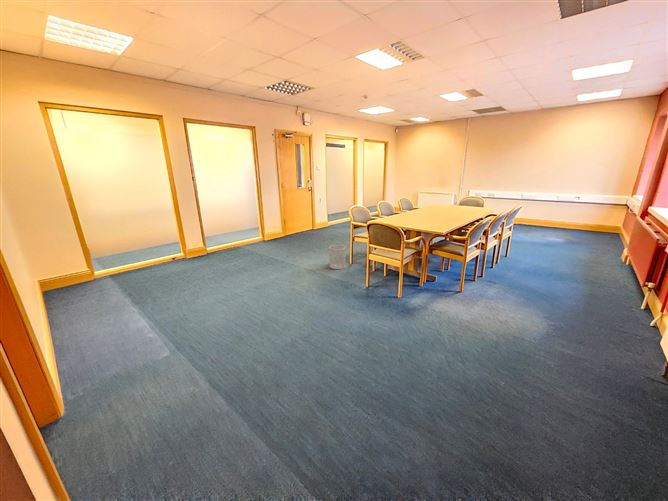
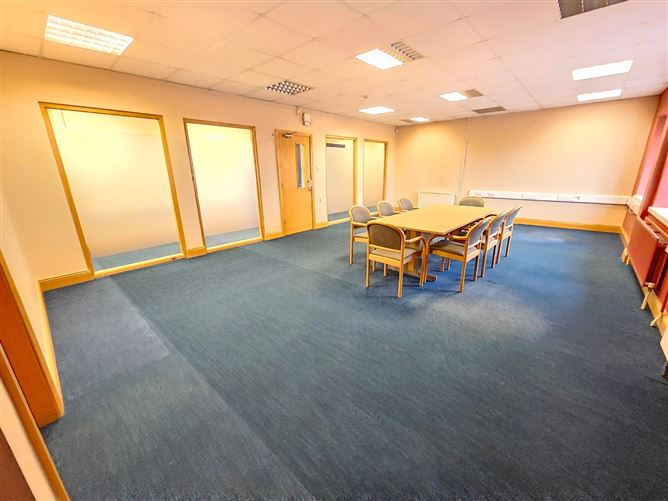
- wastebasket [328,244,346,270]
